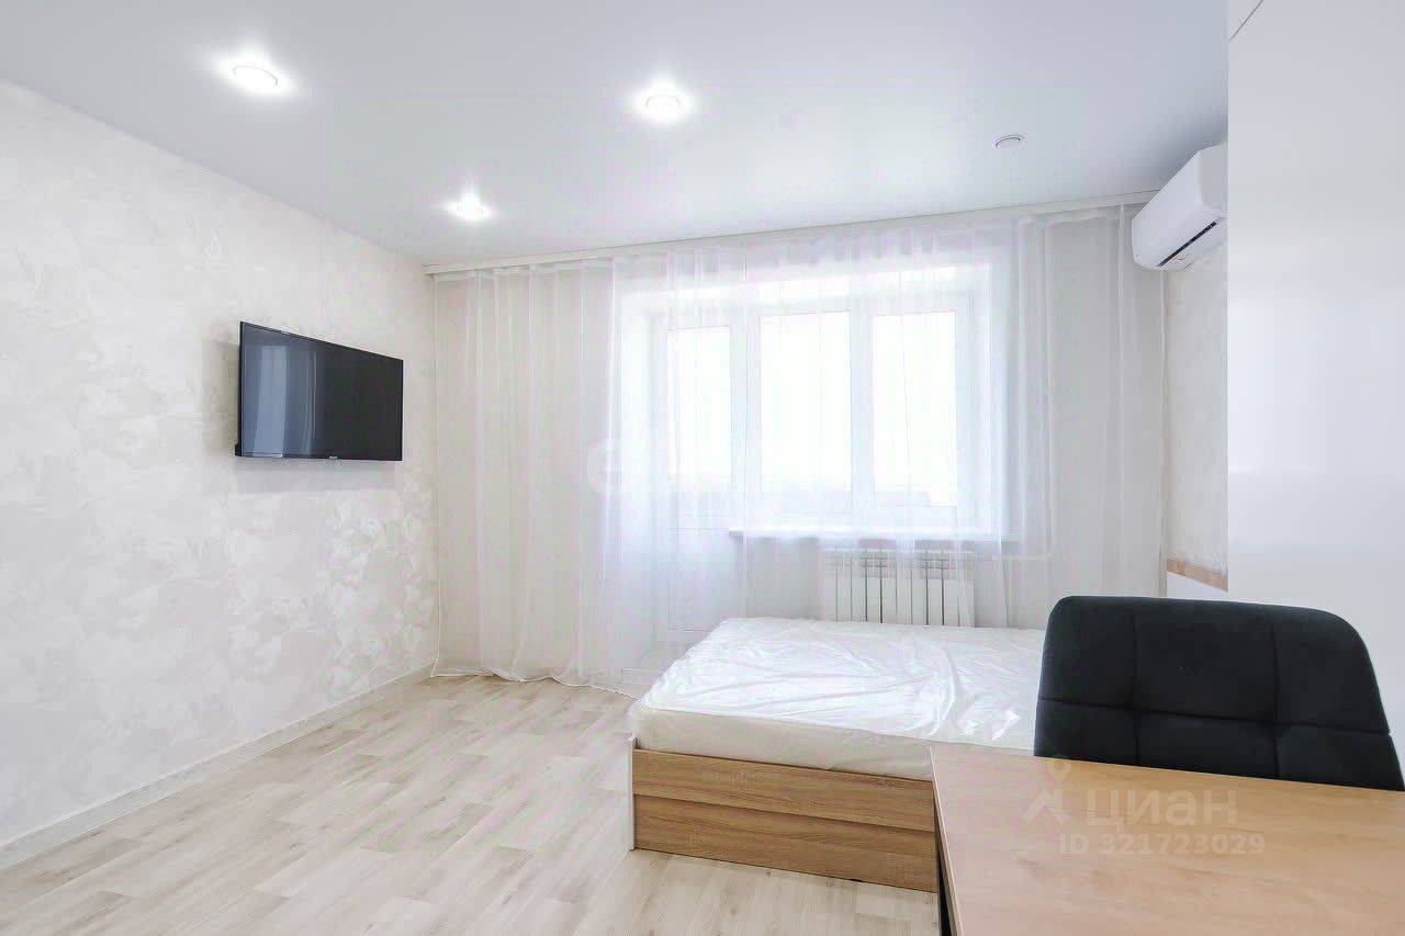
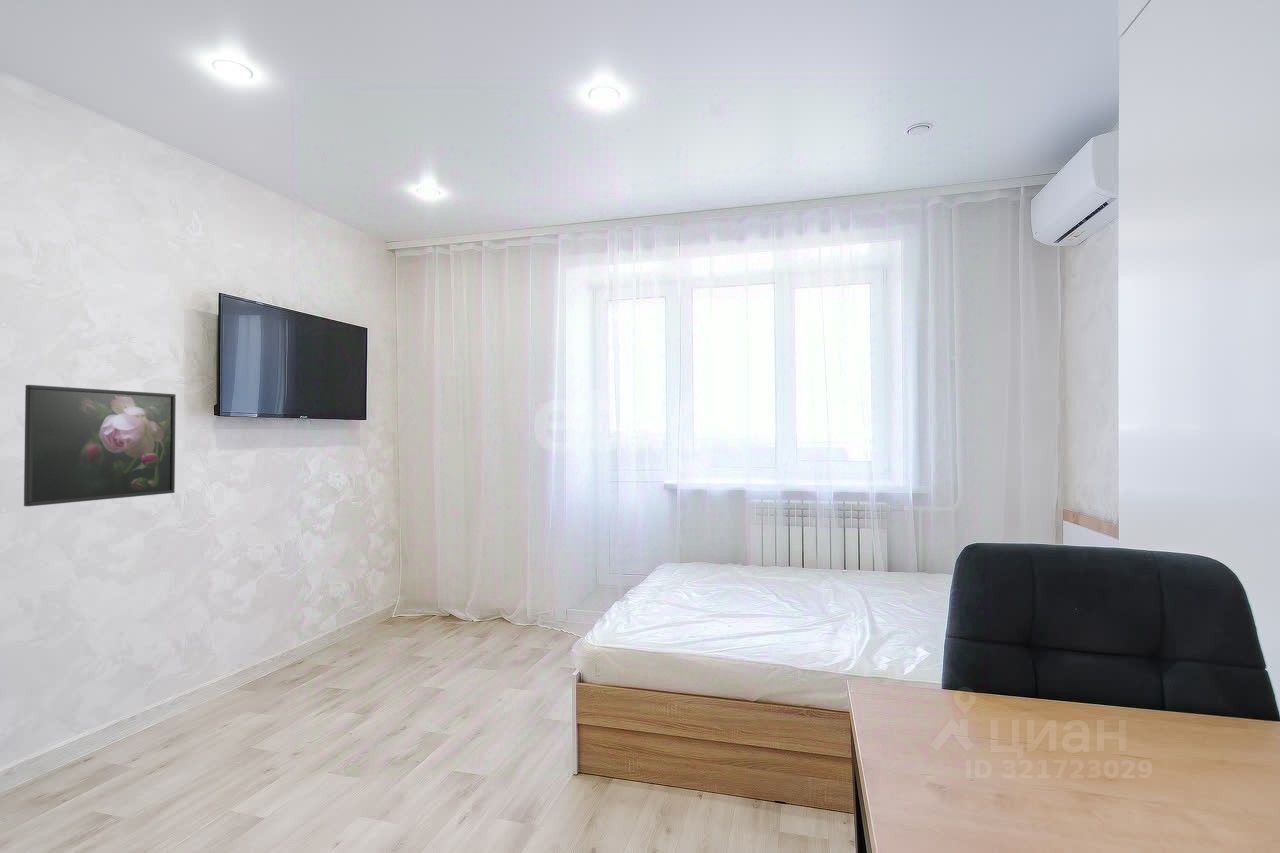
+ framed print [23,384,177,507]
